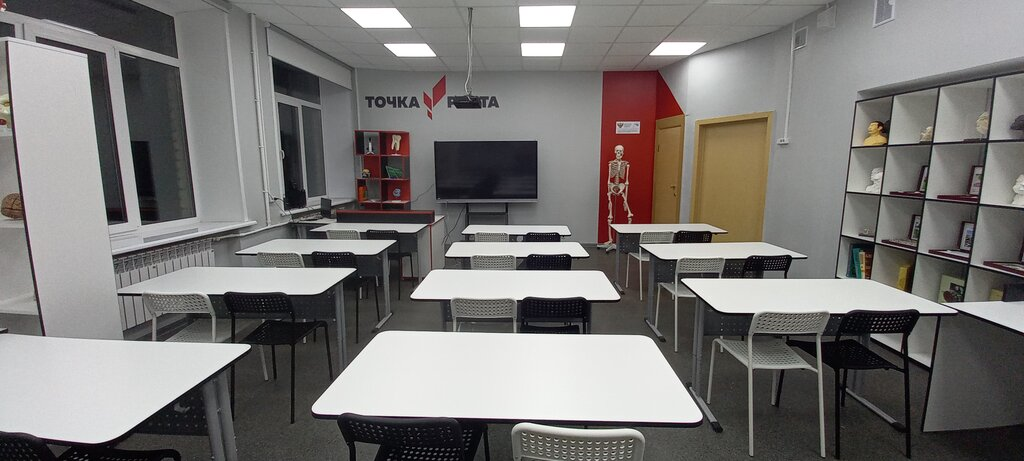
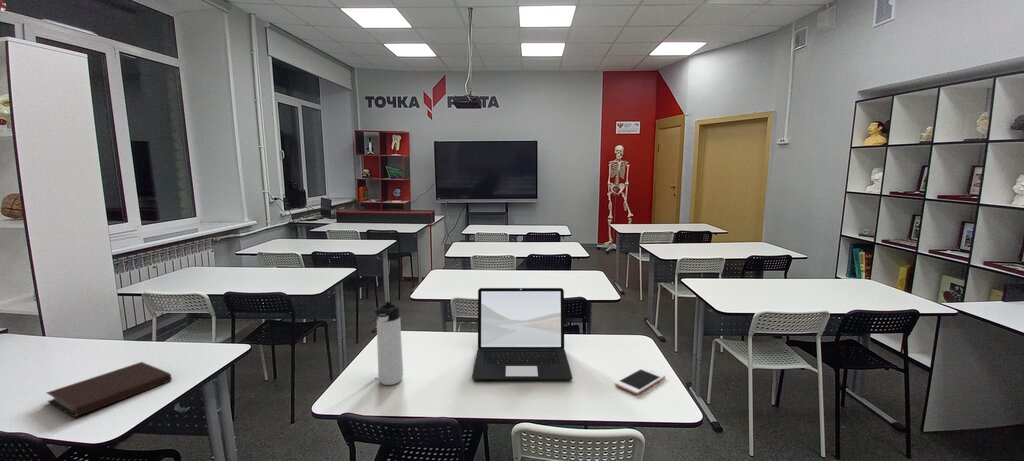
+ notebook [46,361,173,418]
+ laptop [471,287,573,381]
+ cell phone [614,366,666,395]
+ thermos bottle [374,301,404,386]
